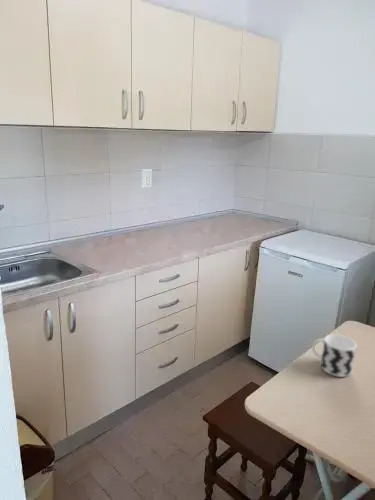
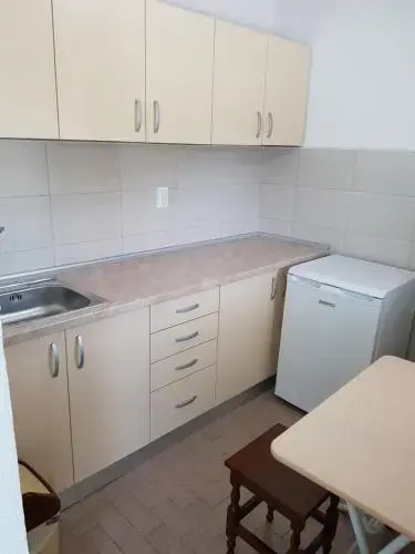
- cup [311,334,358,378]
